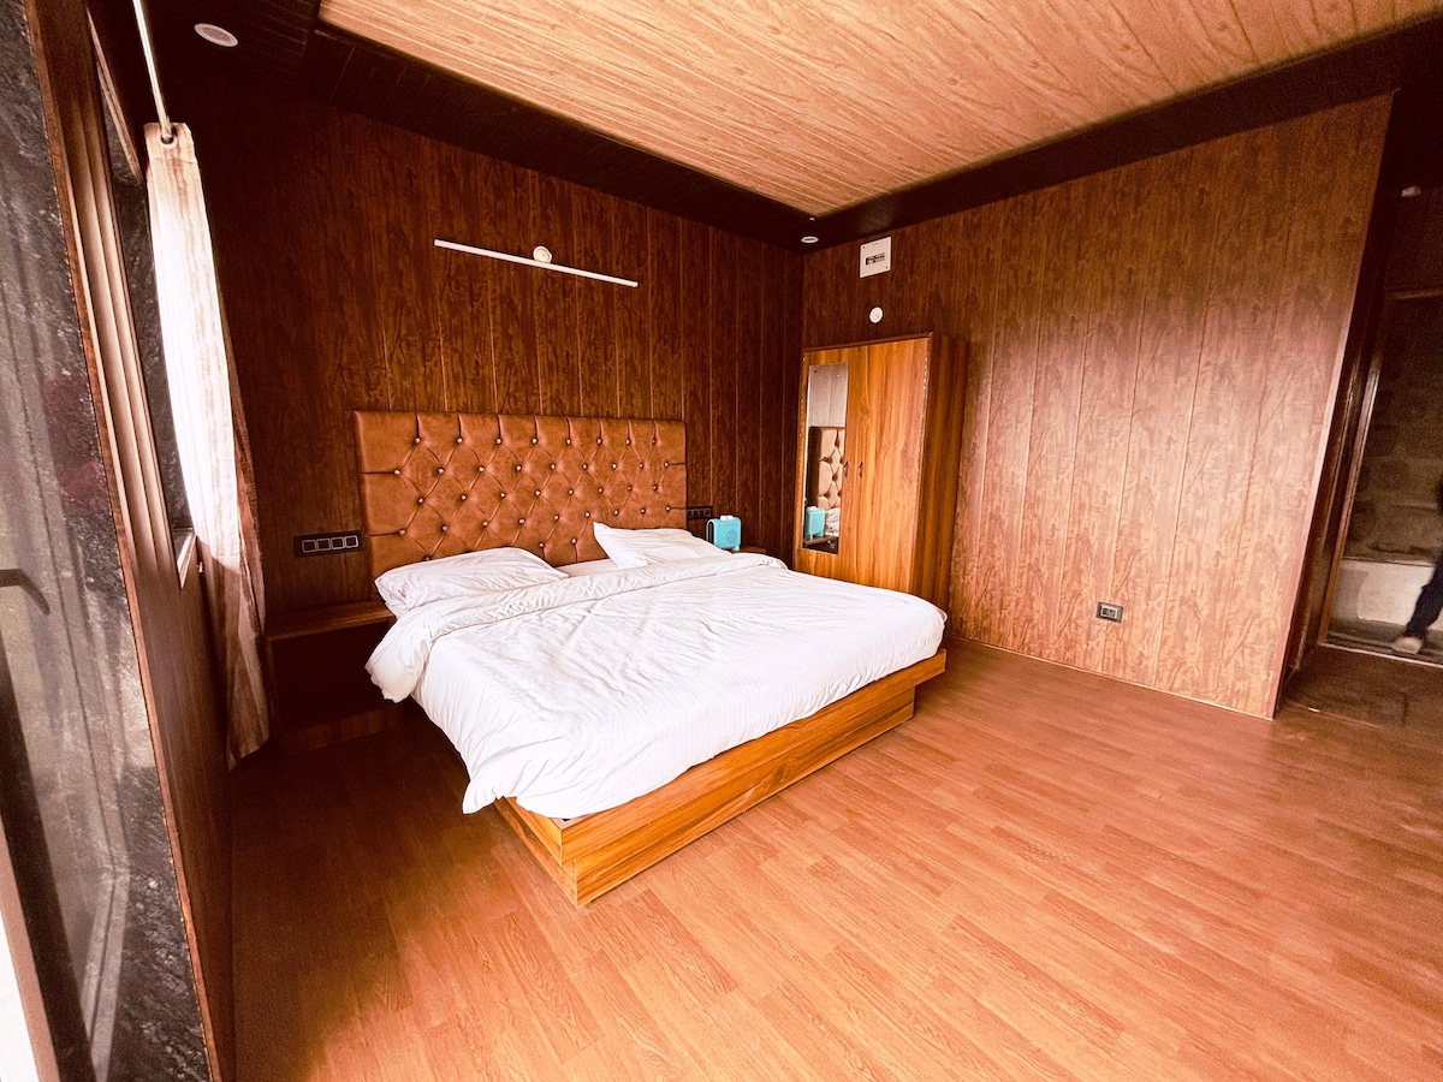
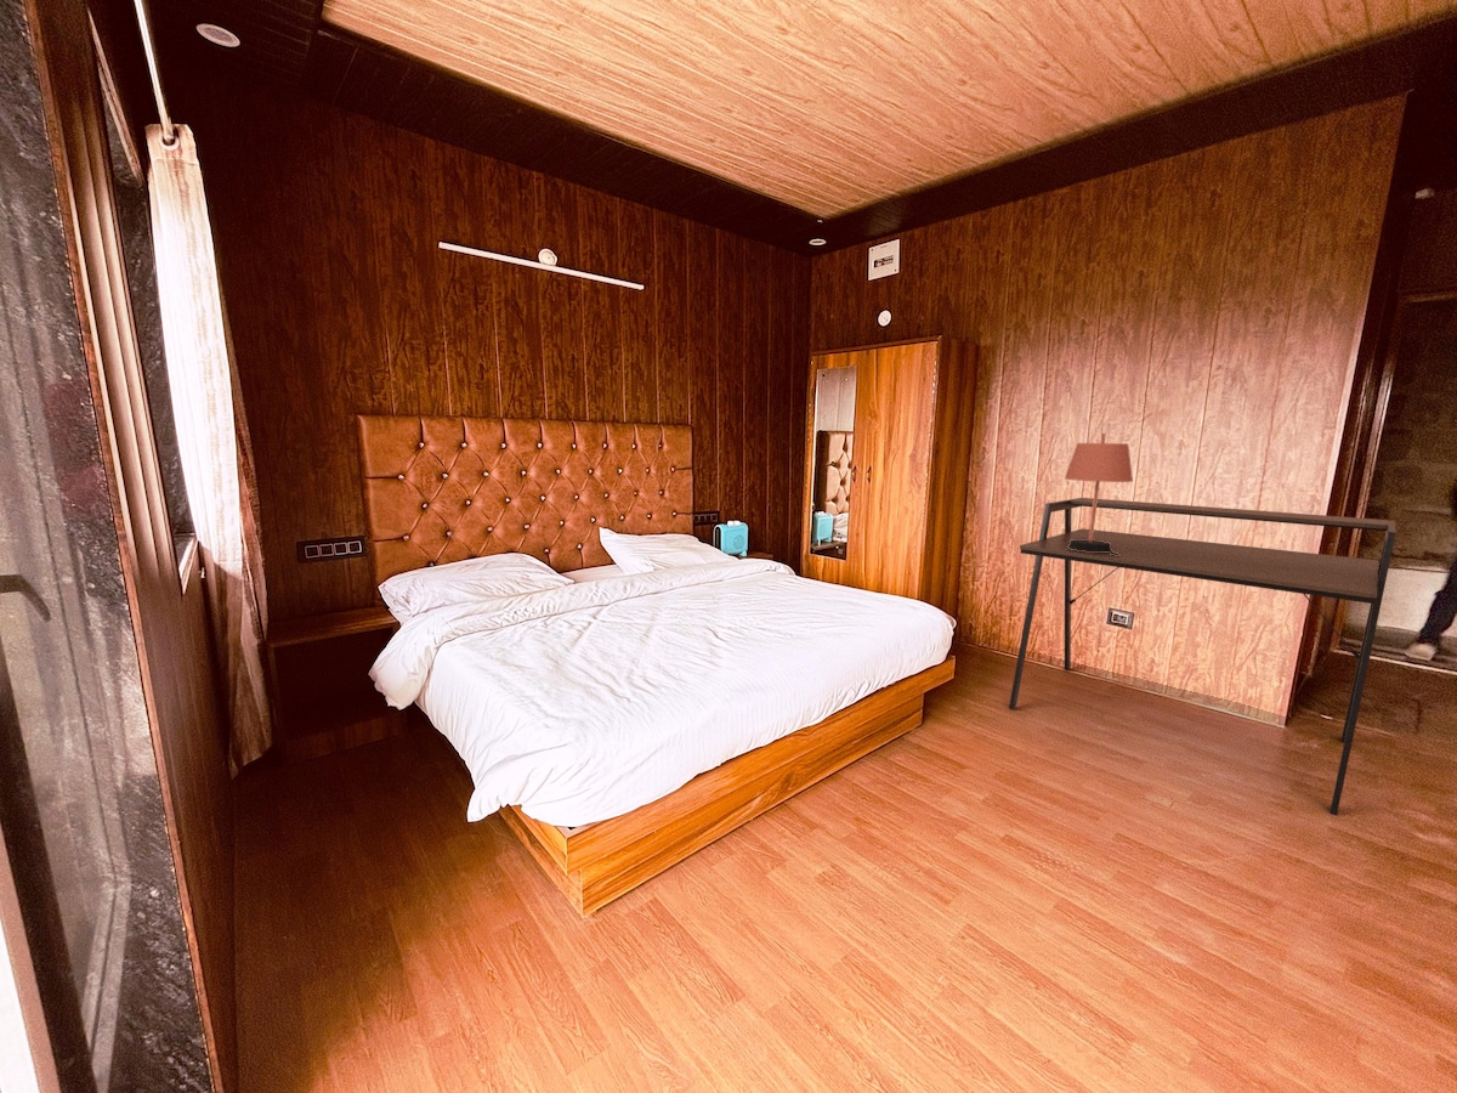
+ desk [1008,497,1398,817]
+ table lamp [1064,432,1134,556]
